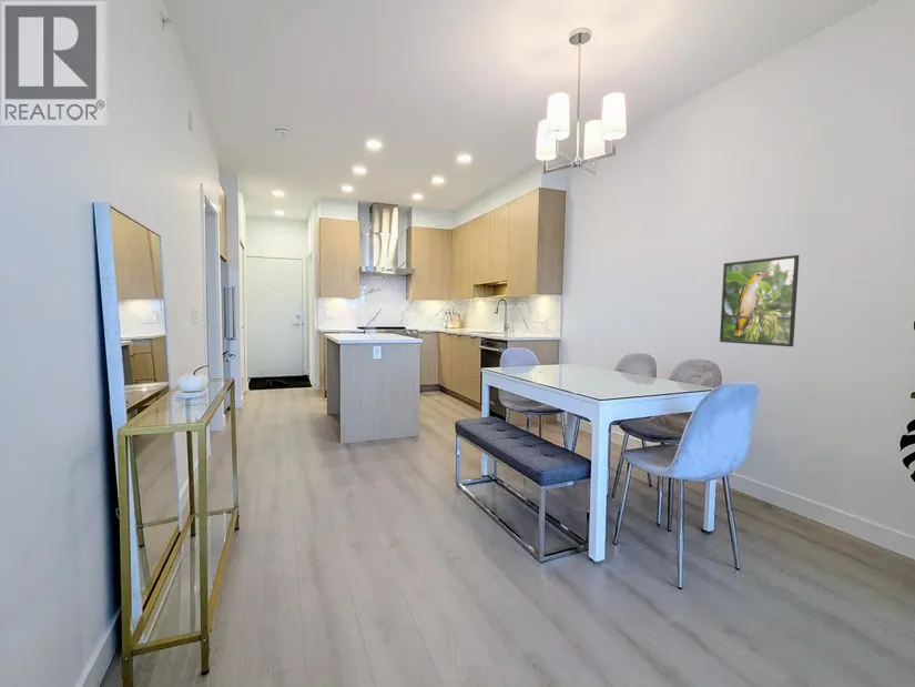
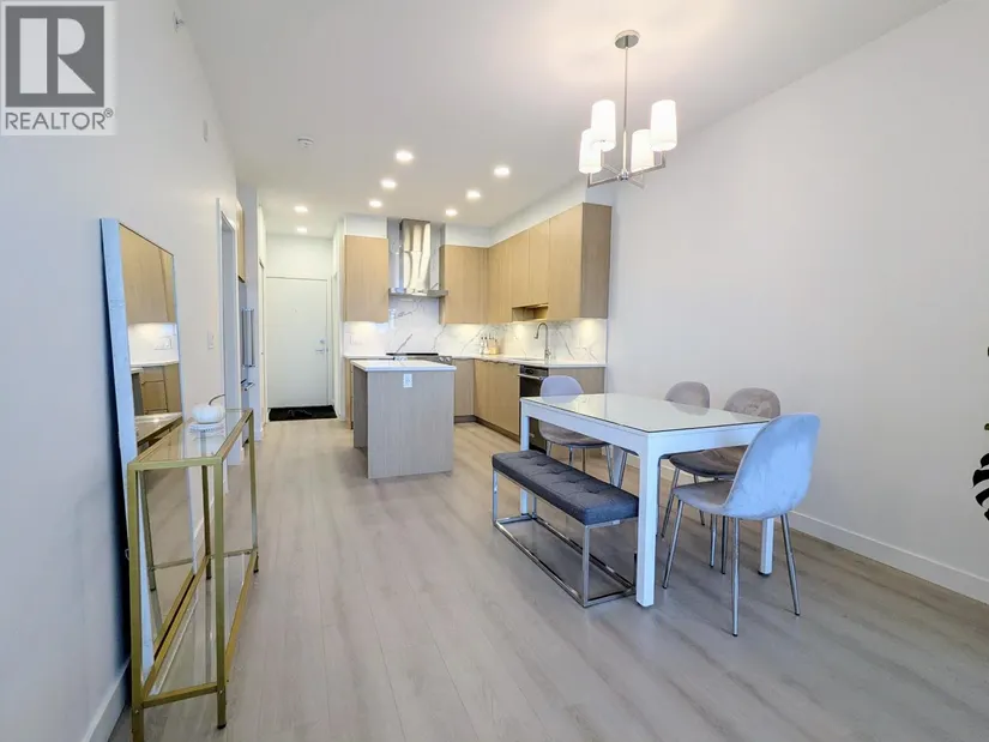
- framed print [719,254,800,347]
